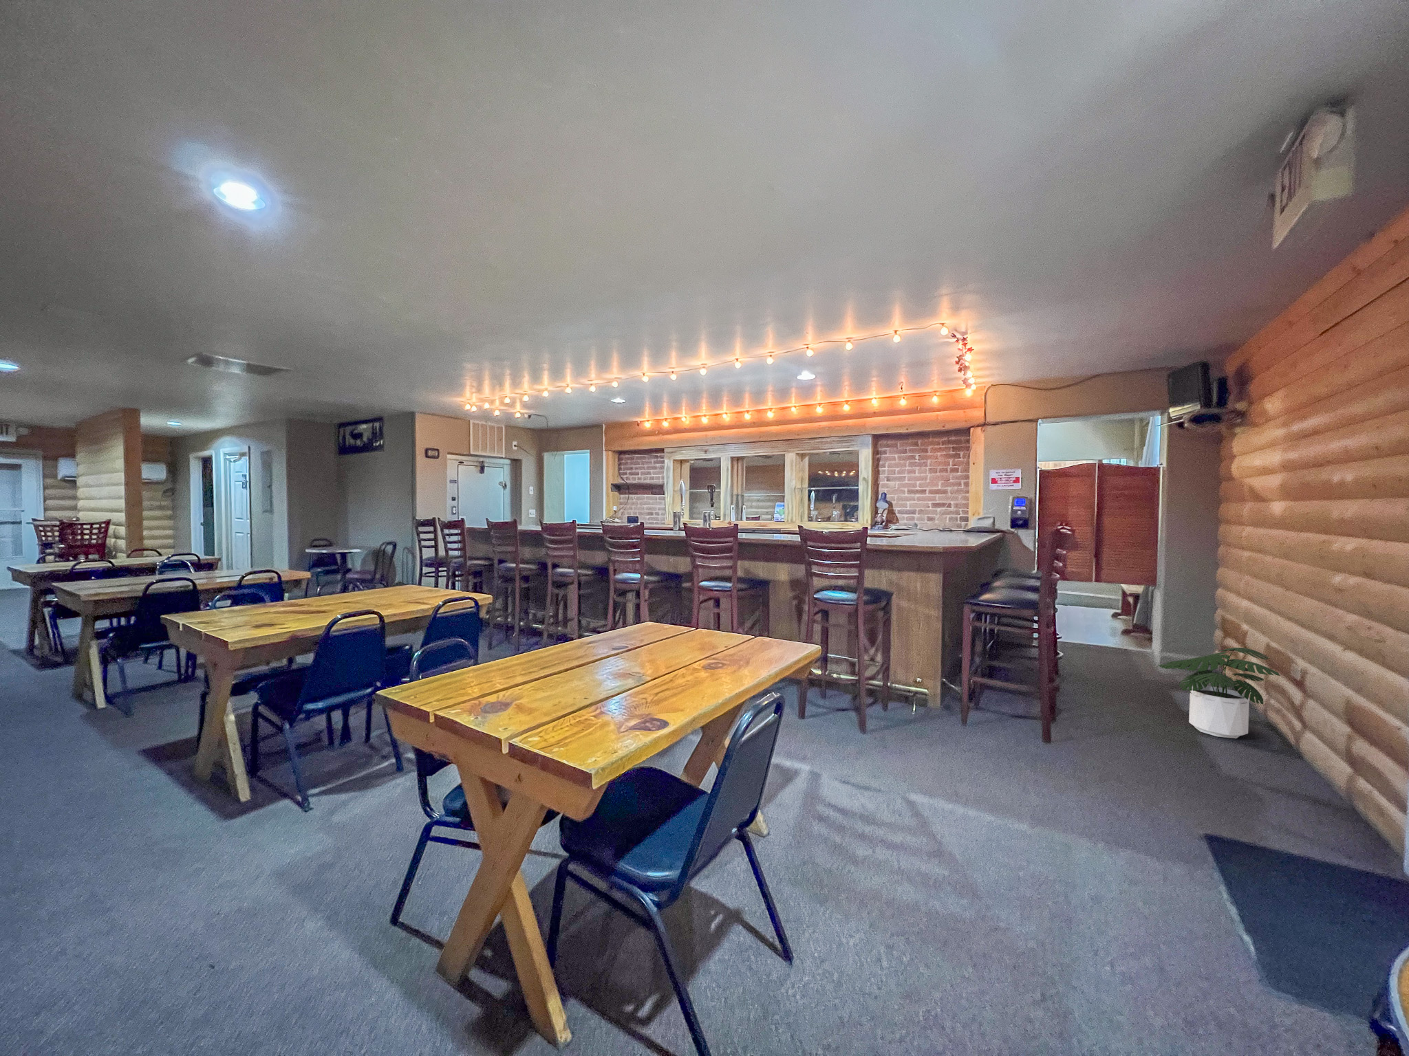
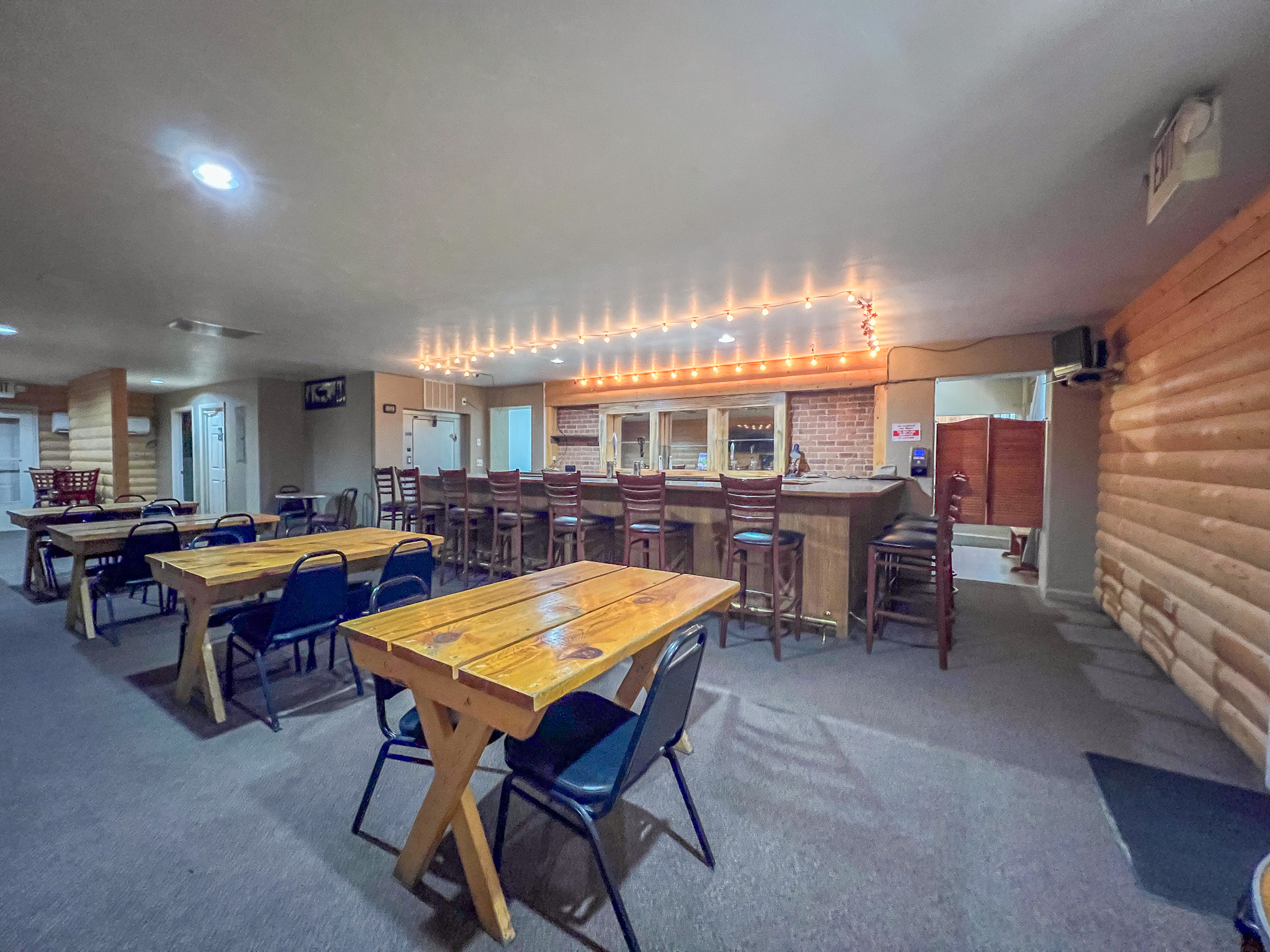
- potted plant [1158,647,1281,739]
